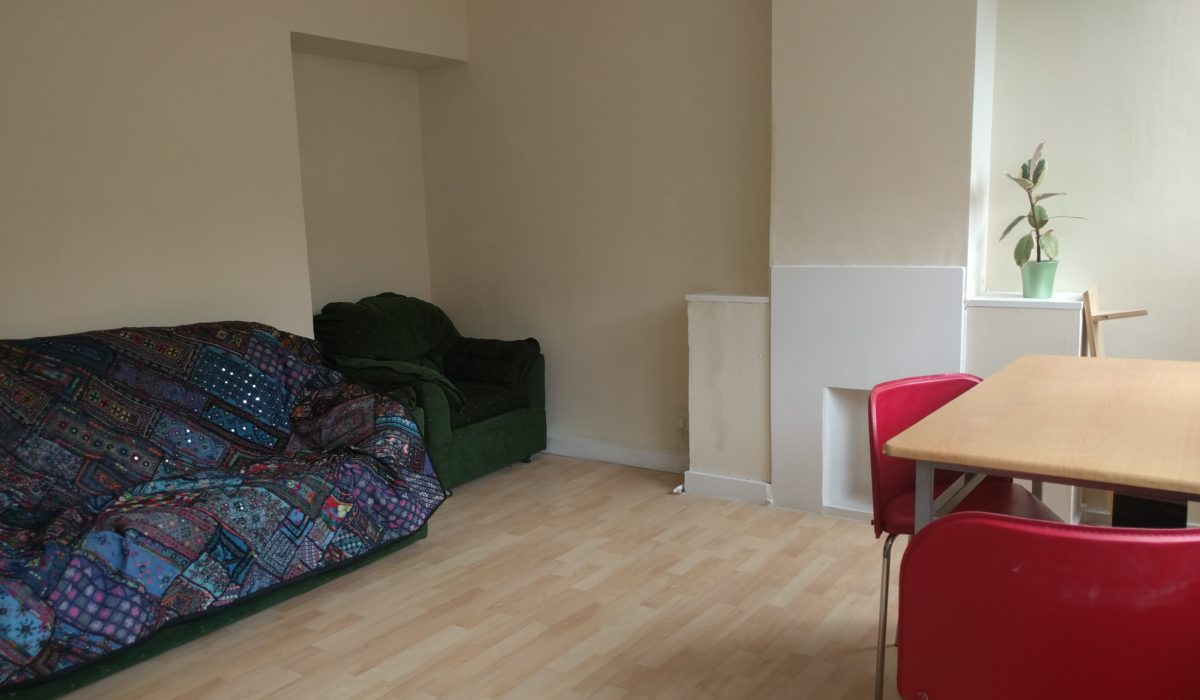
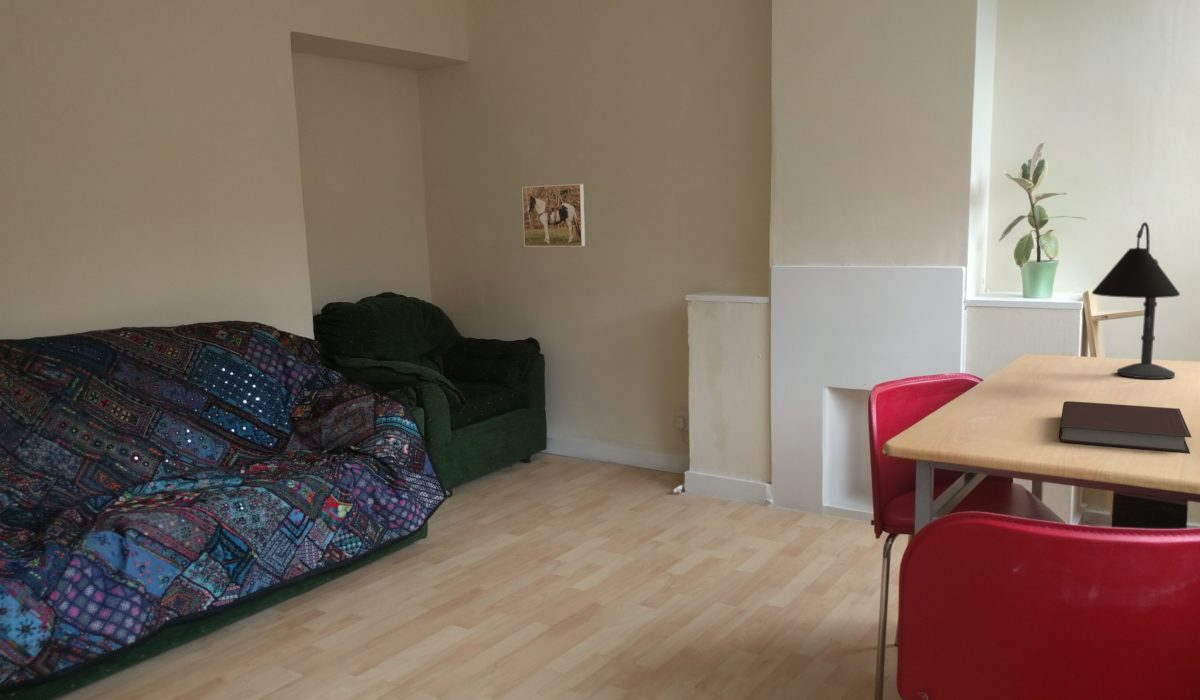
+ desk lamp [1091,221,1181,380]
+ notebook [1058,400,1192,455]
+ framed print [521,183,586,248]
